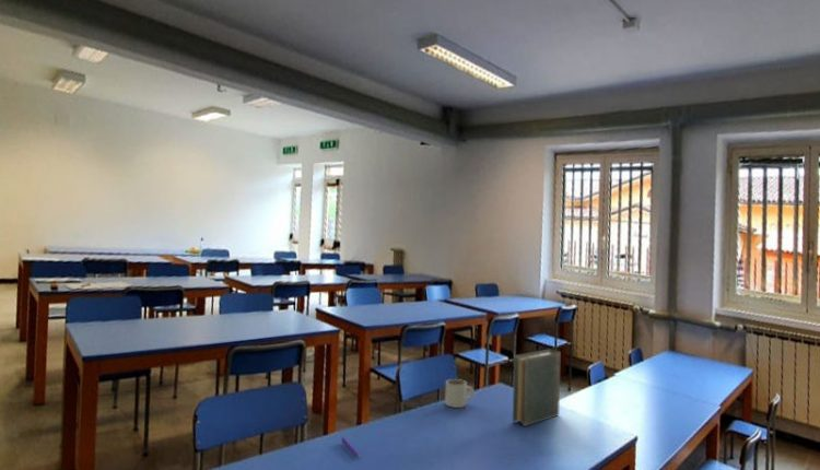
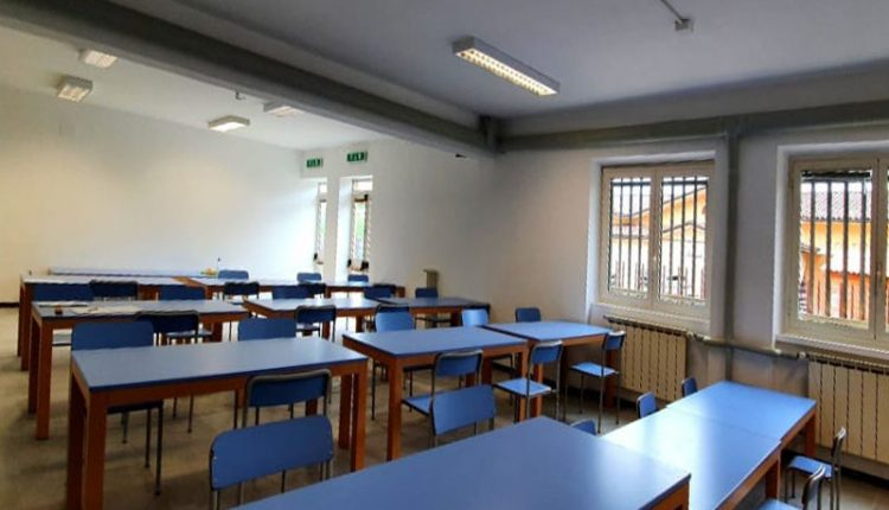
- book [512,349,562,427]
- mug [444,378,476,409]
- pen [341,436,361,458]
